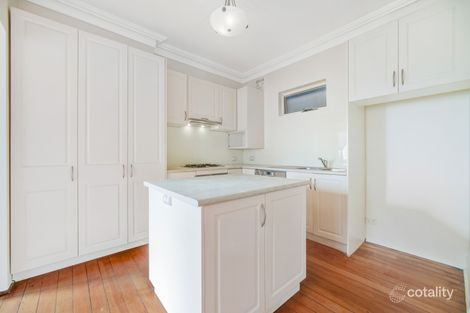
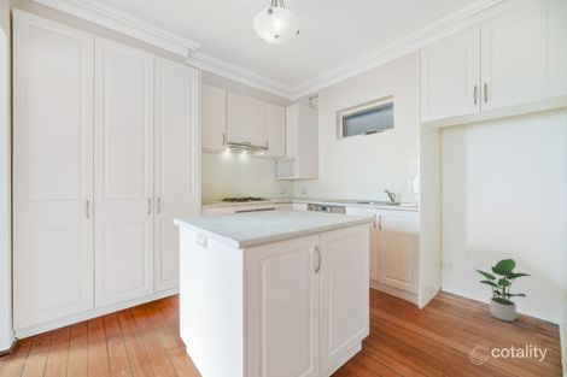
+ potted plant [474,258,532,323]
